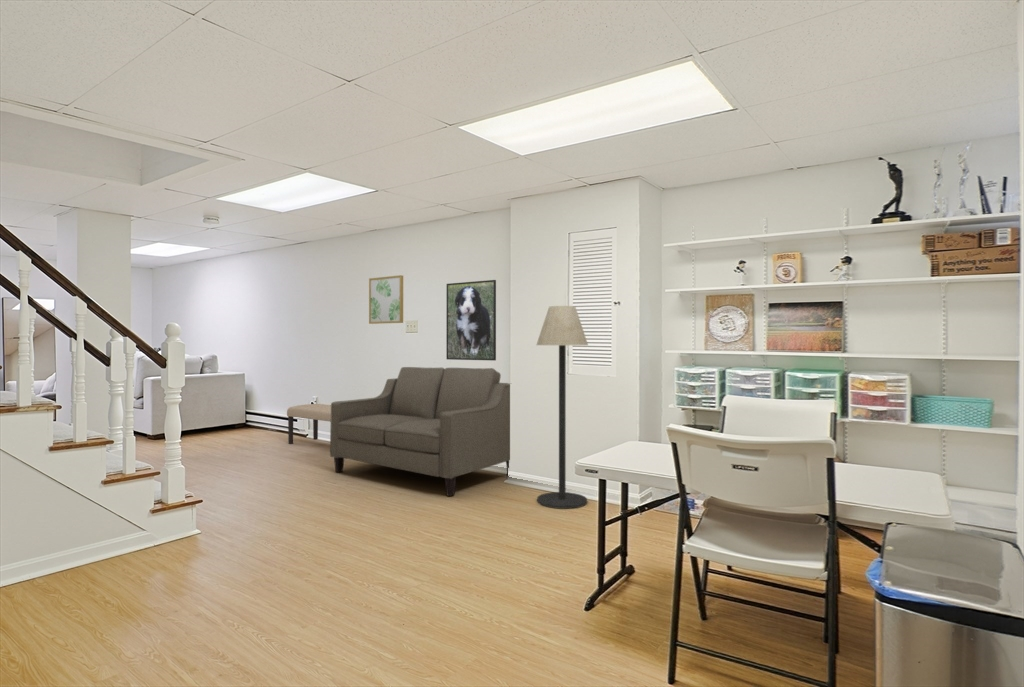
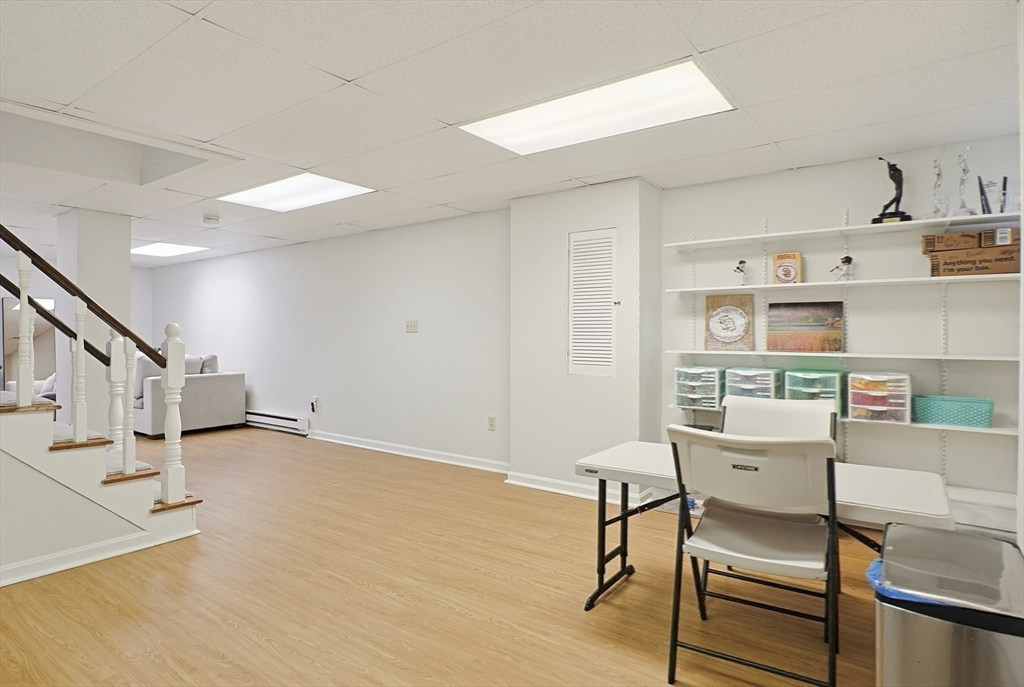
- floor lamp [535,305,589,510]
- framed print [445,279,497,362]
- sofa [329,366,511,497]
- wall art [368,274,404,325]
- bench [286,403,331,445]
